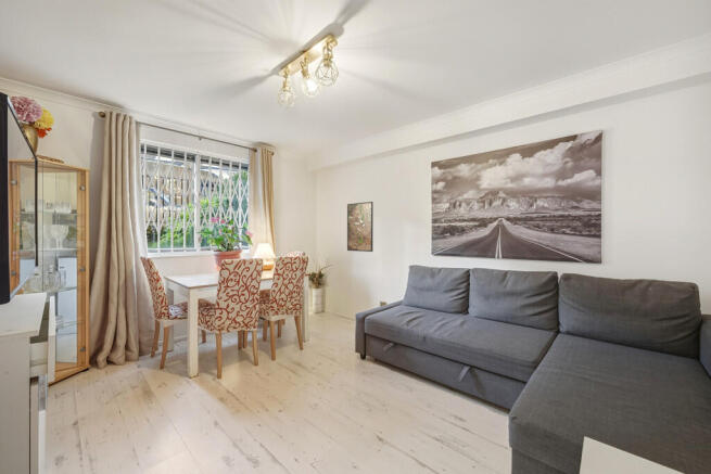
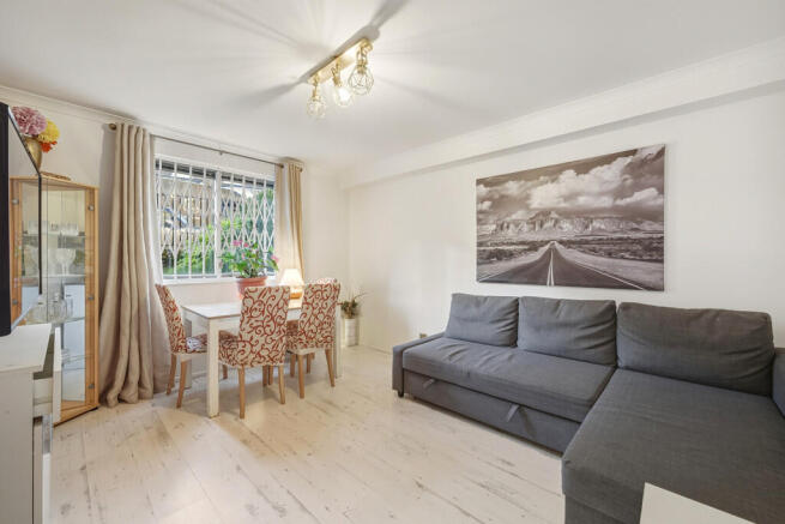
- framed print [346,201,374,253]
